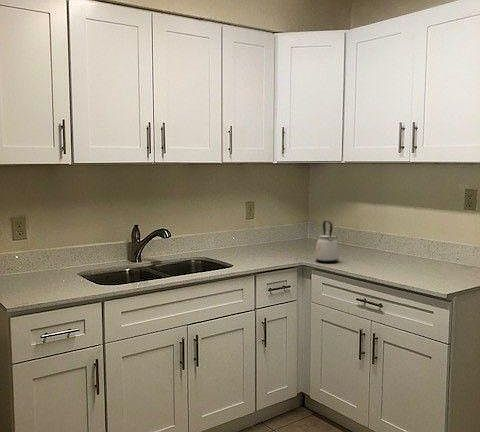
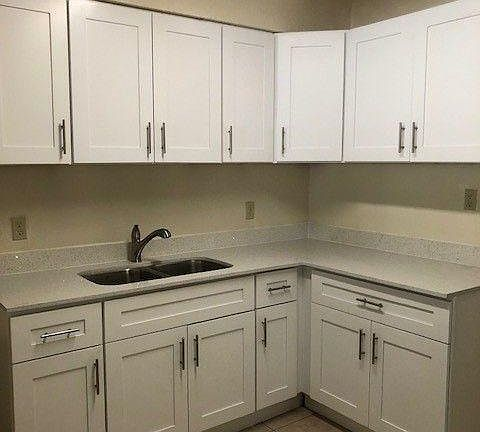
- kettle [314,220,340,263]
